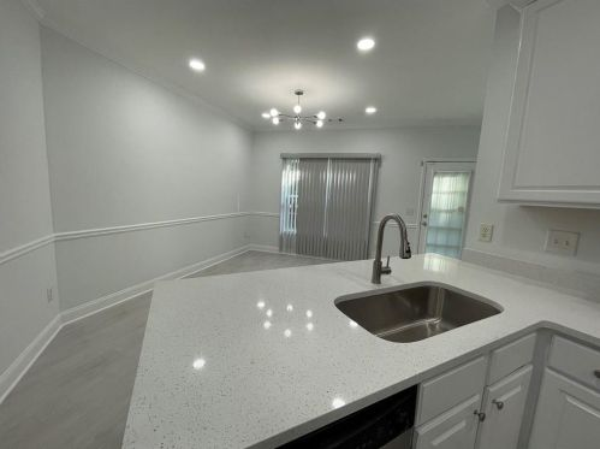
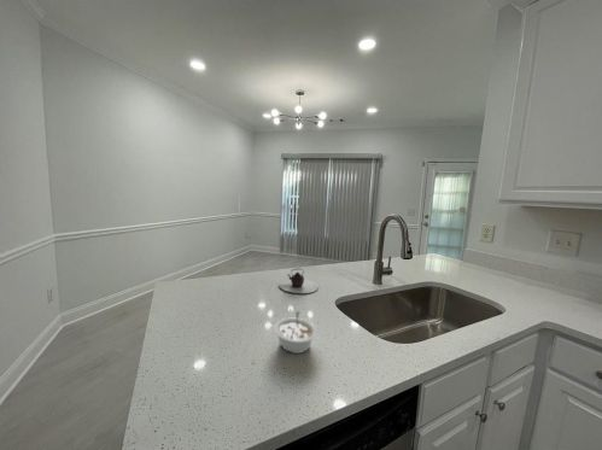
+ teapot [277,268,320,294]
+ legume [273,310,318,355]
